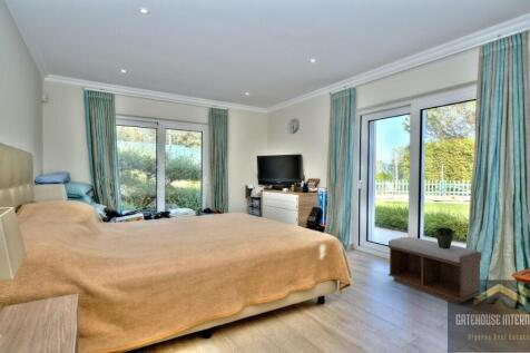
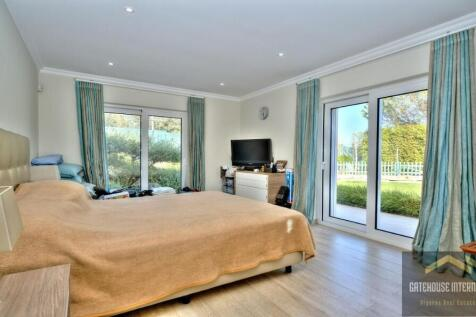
- bench [387,236,482,305]
- potted plant [433,210,458,248]
